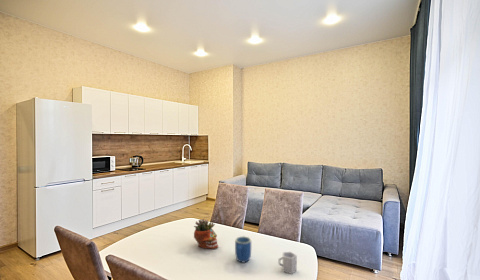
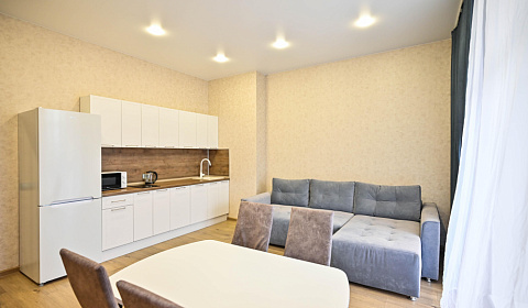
- mug [234,235,252,263]
- succulent planter [193,218,219,250]
- cup [278,251,298,275]
